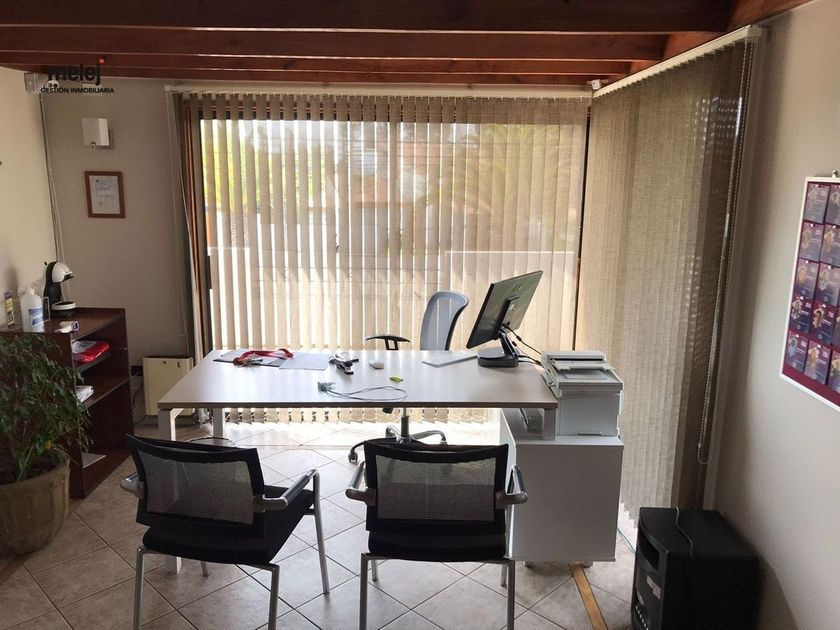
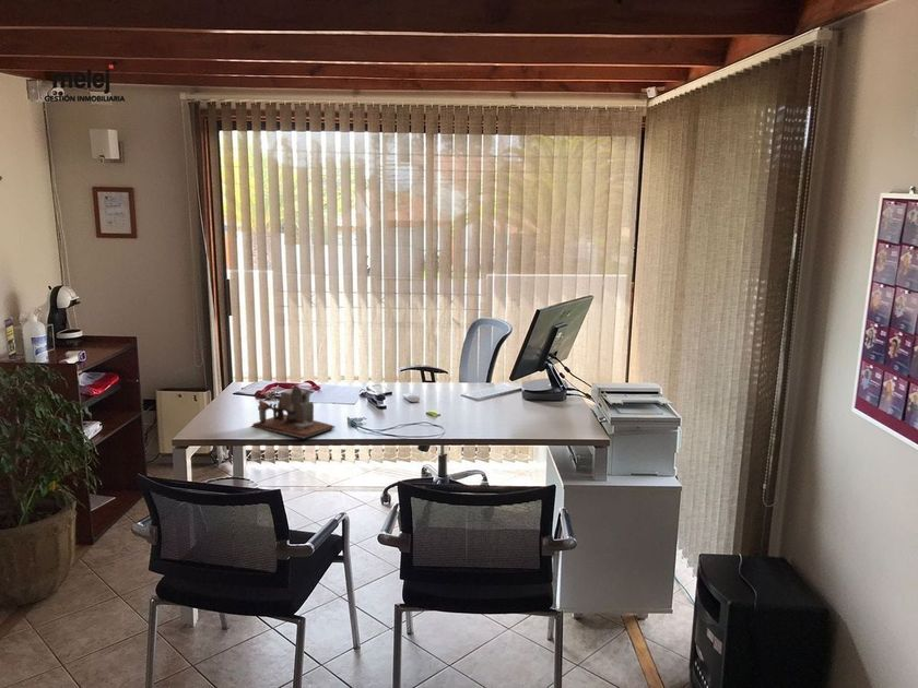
+ desk organizer [250,383,337,439]
